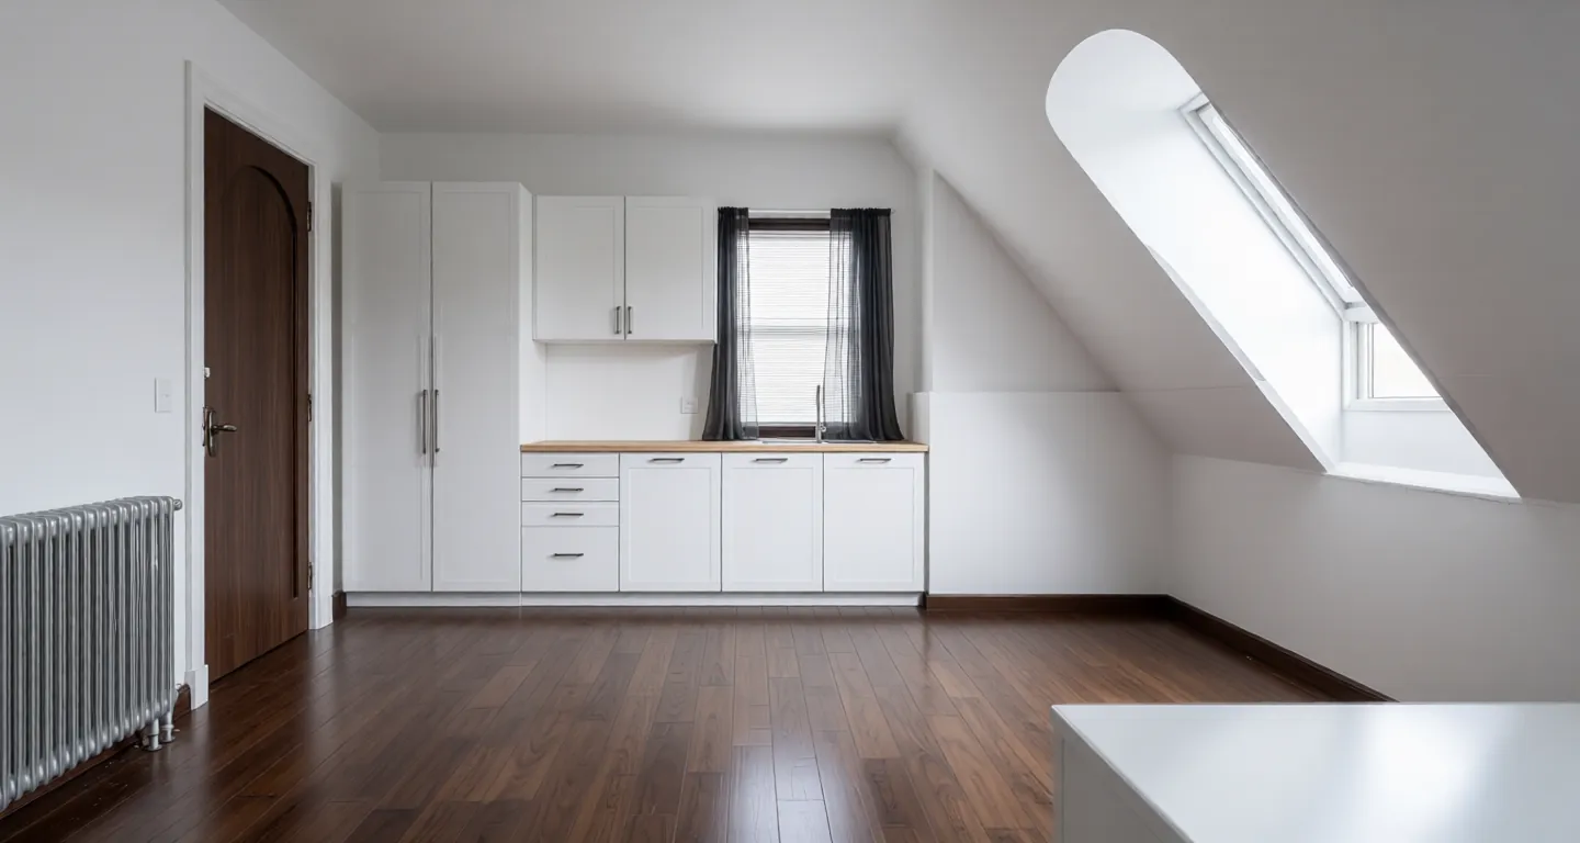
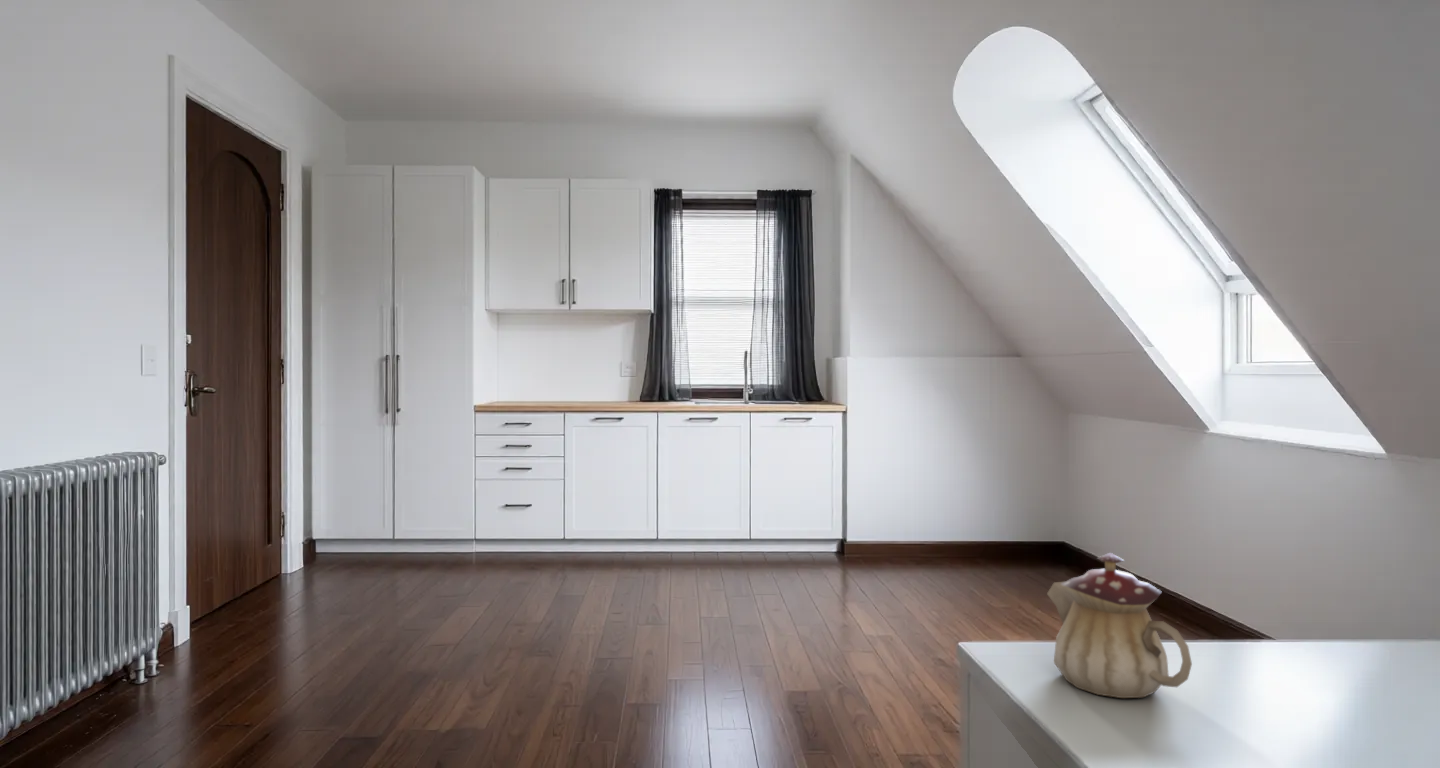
+ teapot [1046,552,1193,699]
